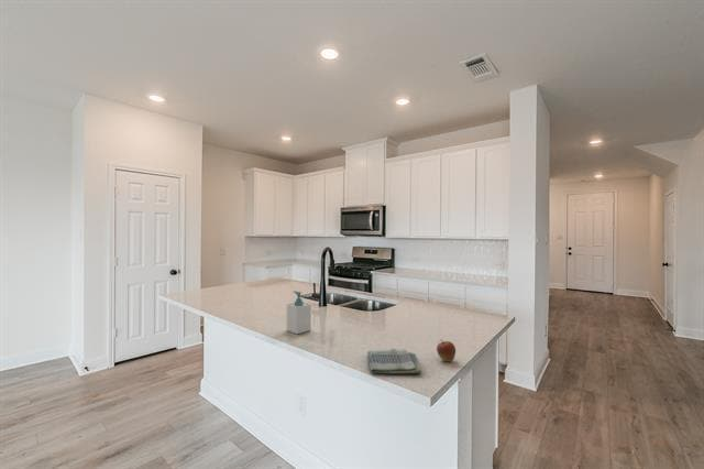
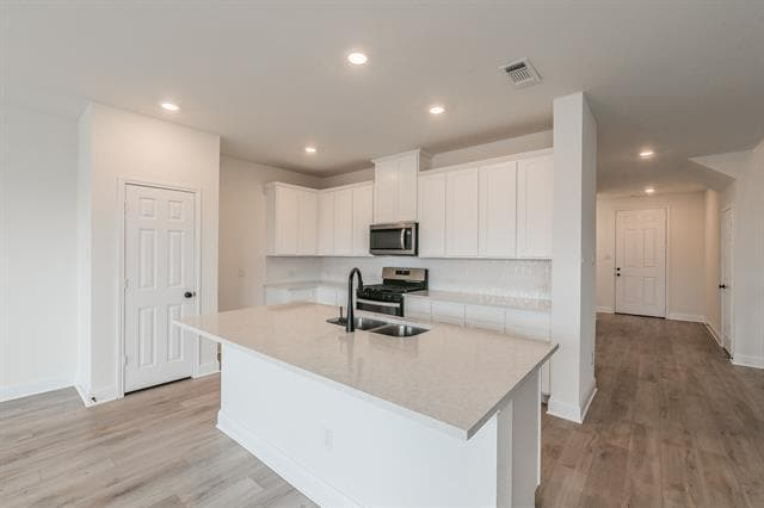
- fruit [436,339,457,362]
- soap bottle [286,290,312,335]
- dish towel [366,347,422,375]
